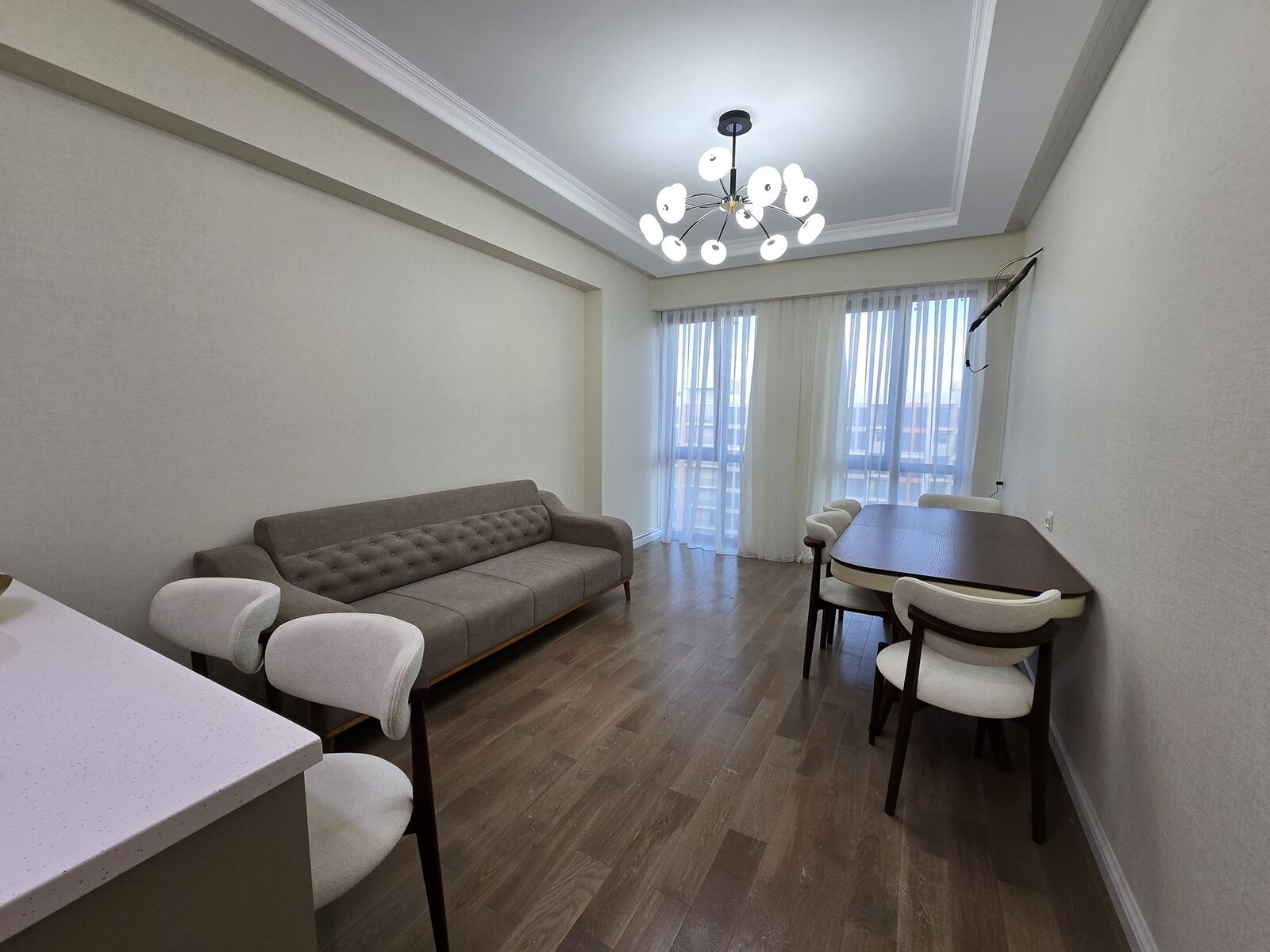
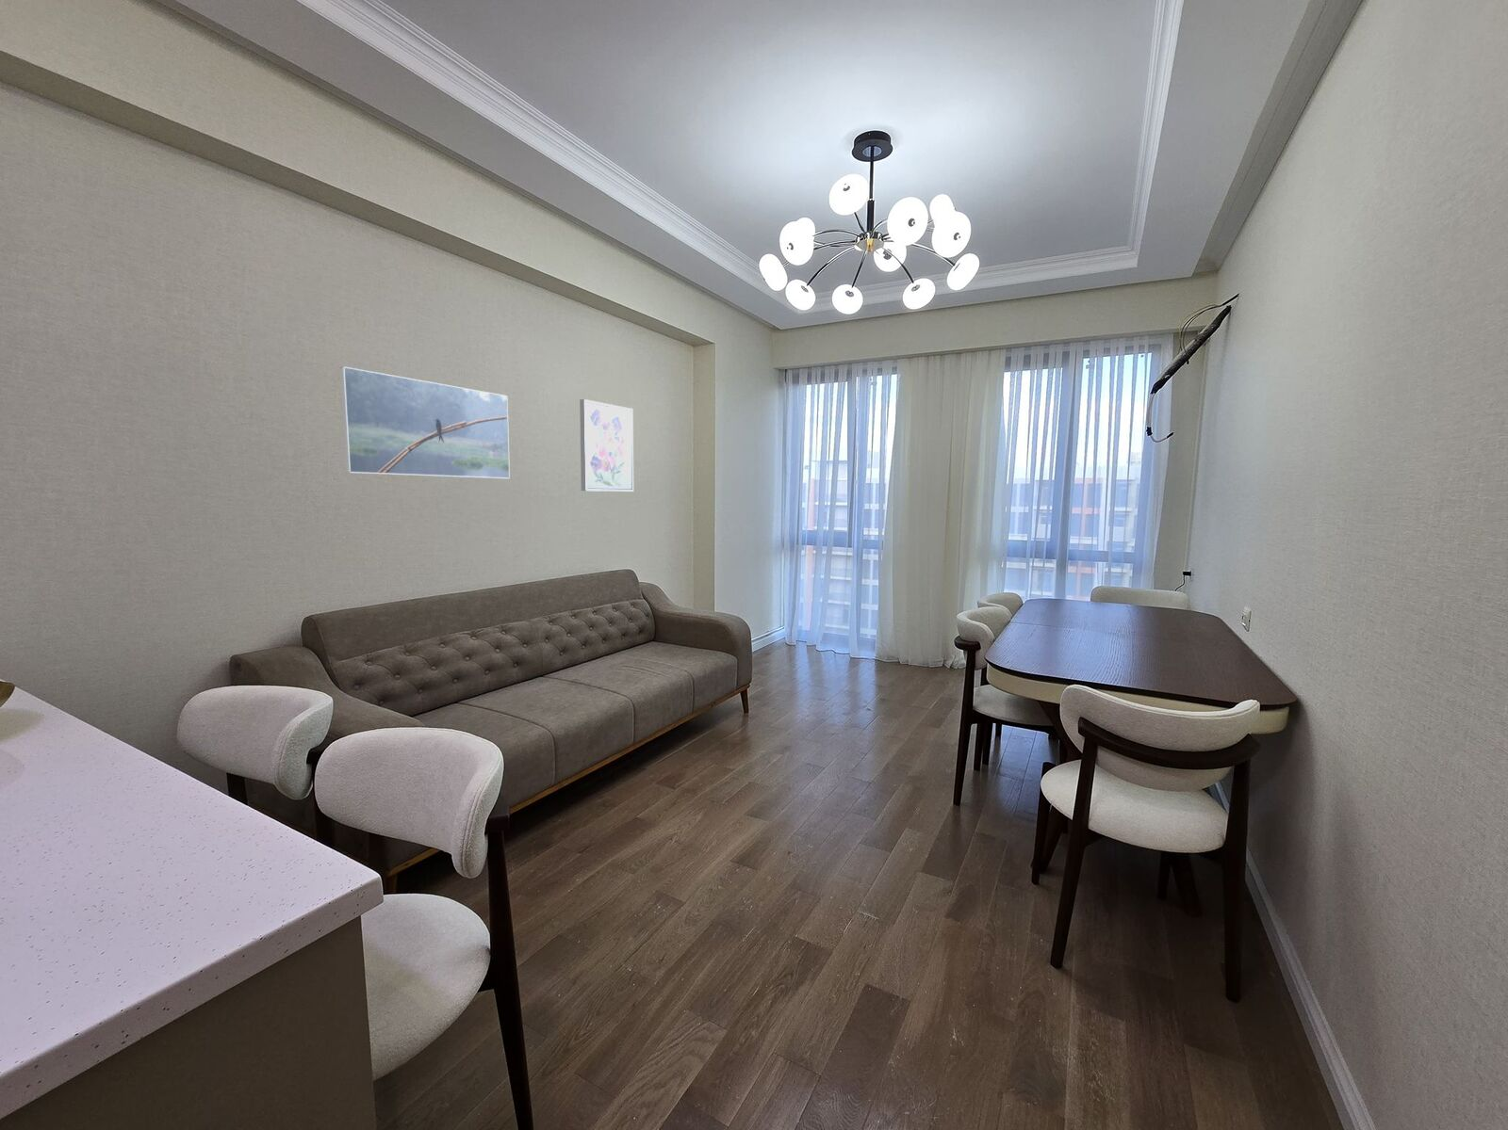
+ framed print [338,366,511,480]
+ wall art [578,399,634,493]
